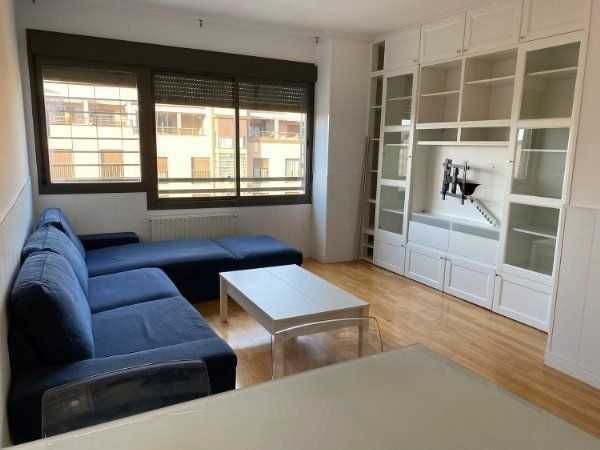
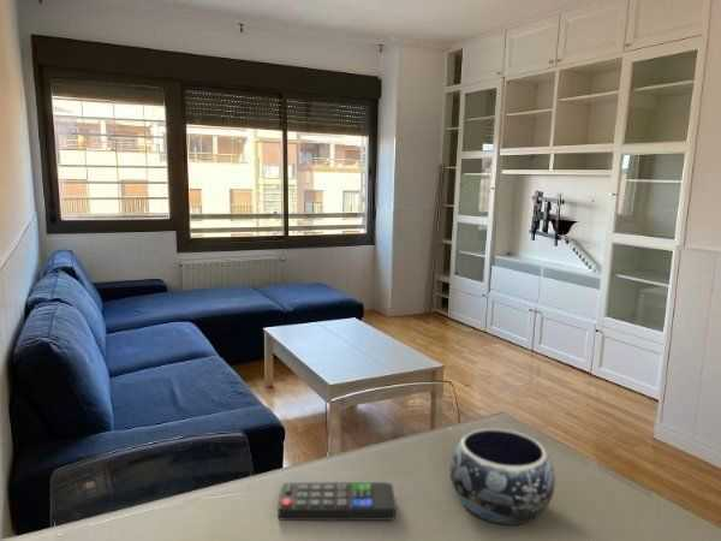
+ decorative bowl [449,427,556,527]
+ remote control [276,481,397,522]
